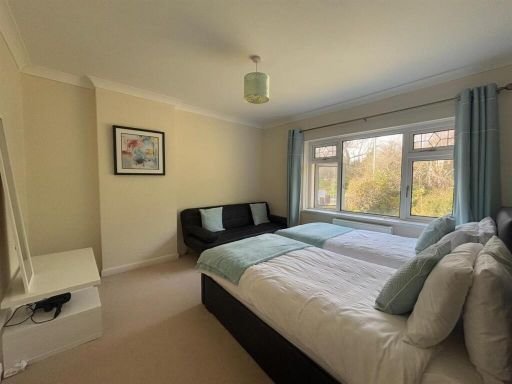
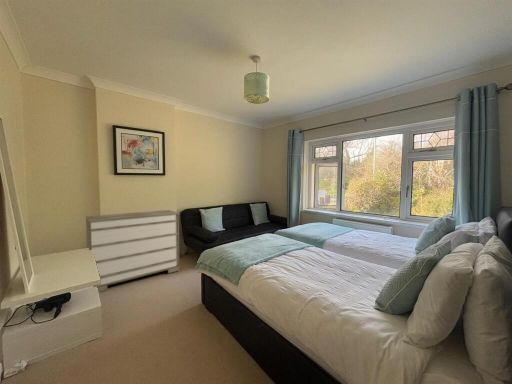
+ dresser [85,209,181,293]
